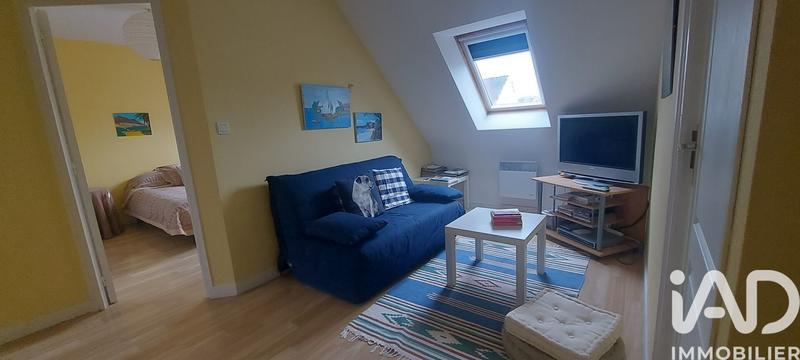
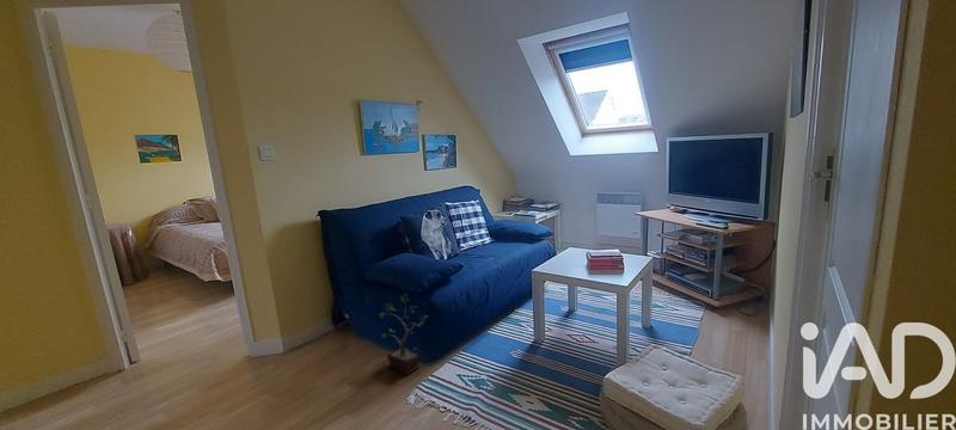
+ potted plant [378,291,428,375]
